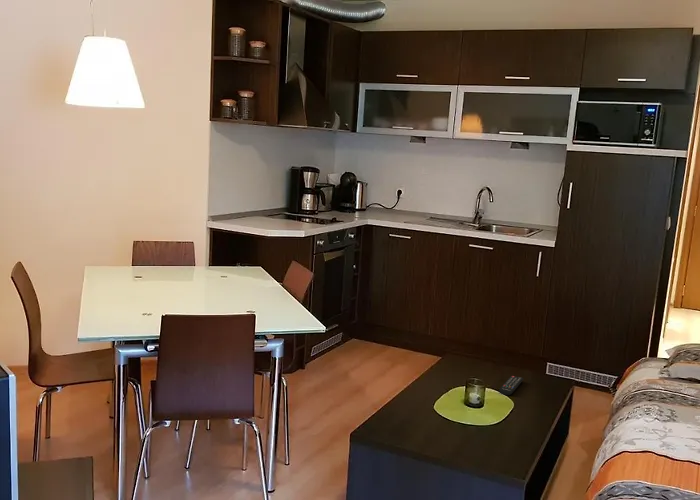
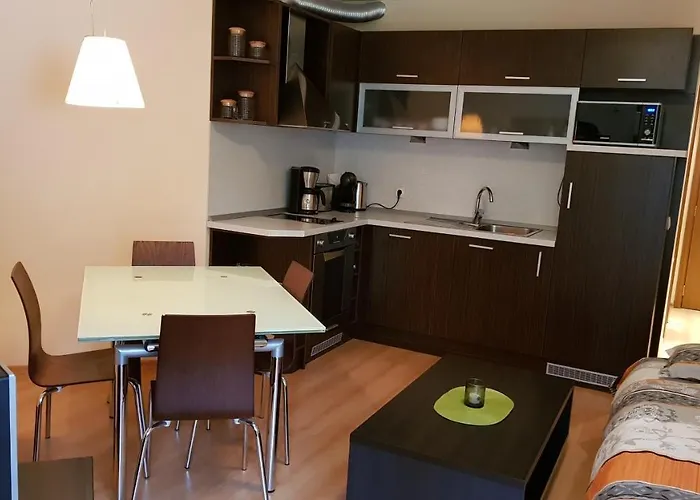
- remote control [498,375,525,396]
